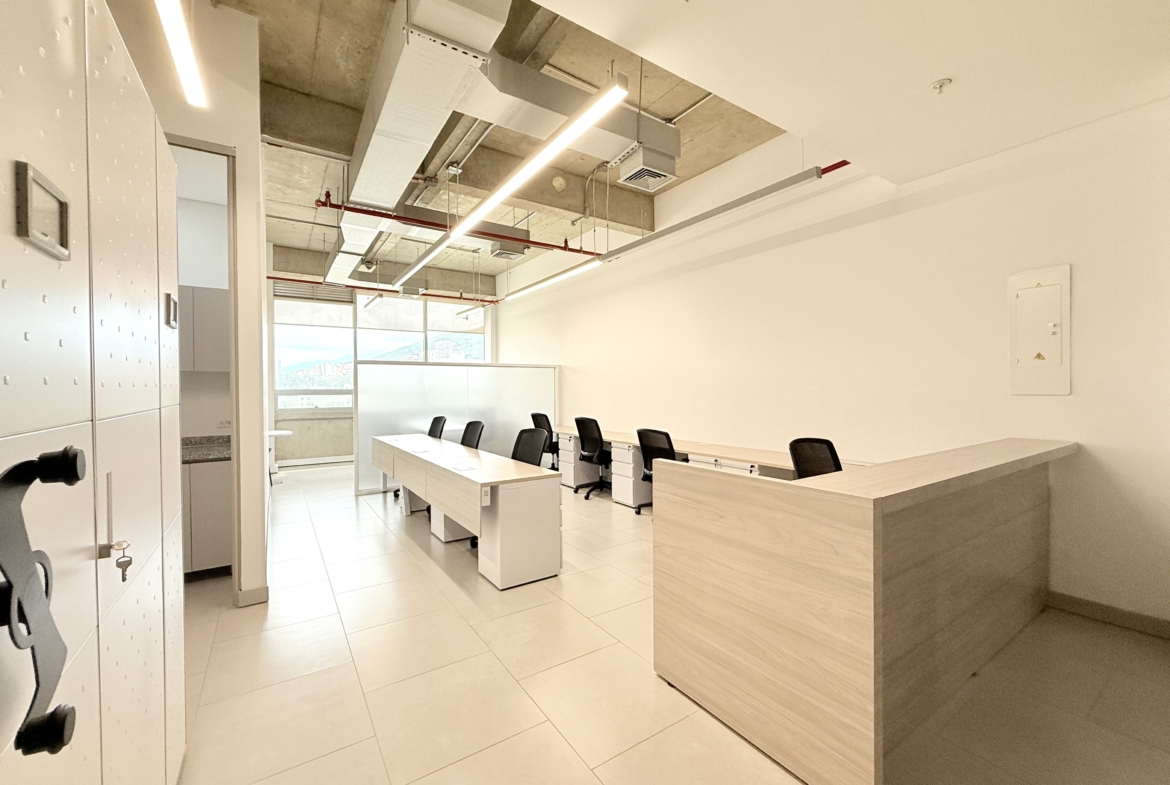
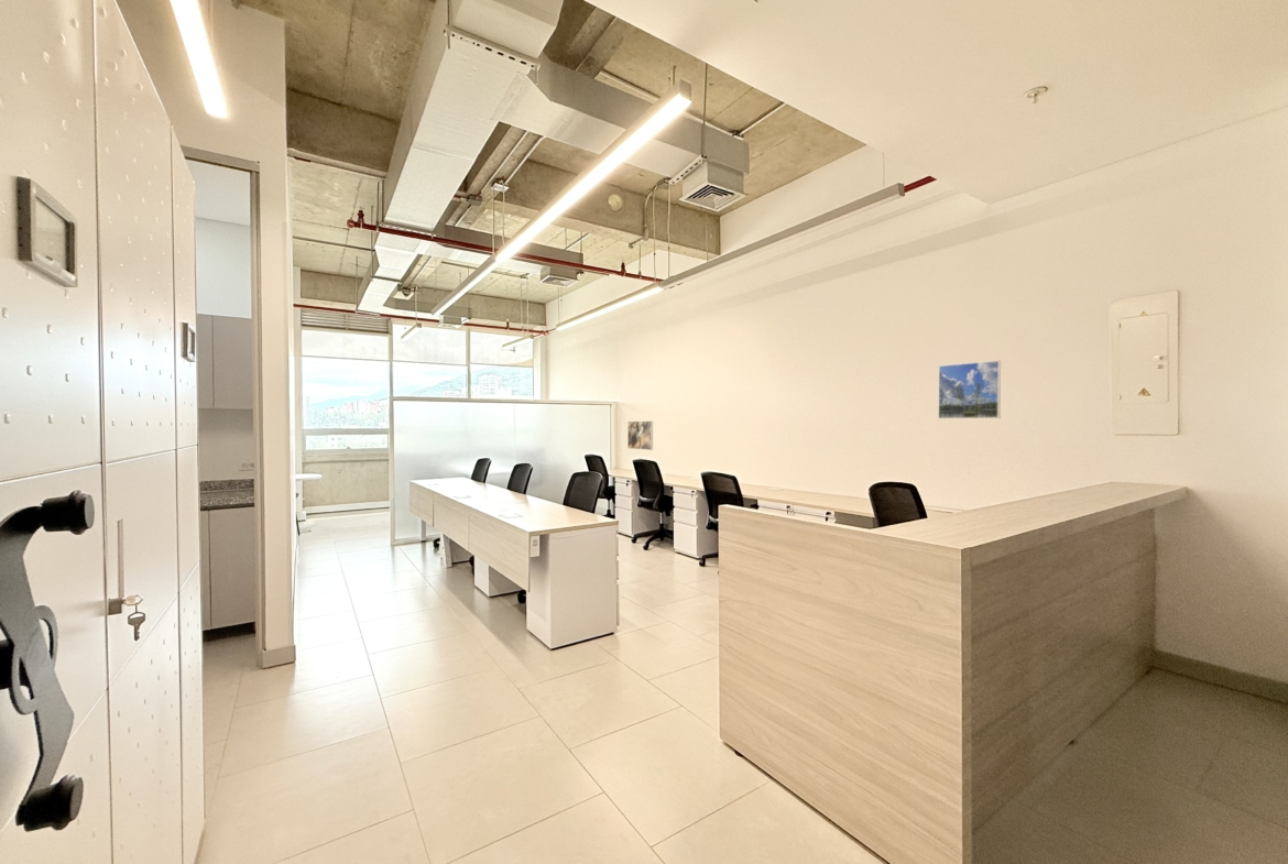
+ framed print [937,360,1002,419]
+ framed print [626,420,654,451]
